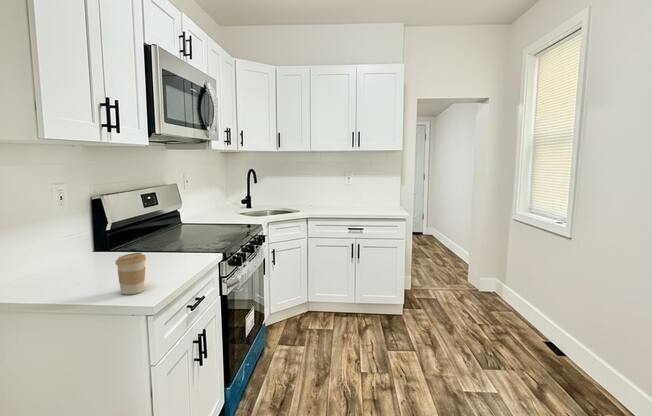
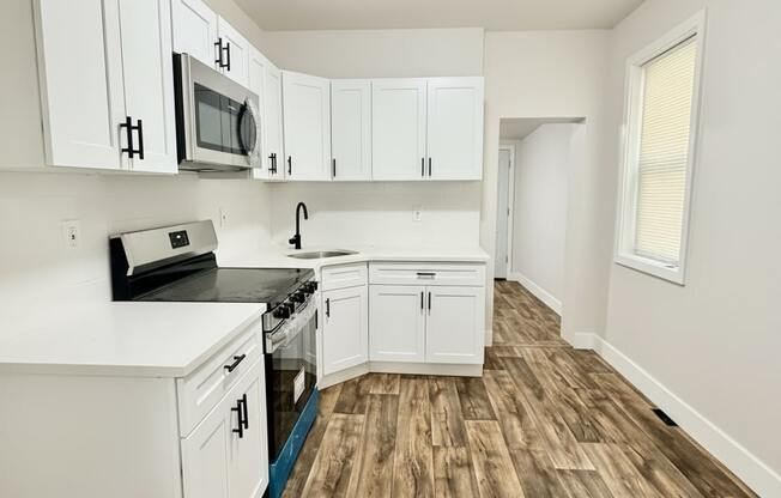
- coffee cup [114,252,147,295]
